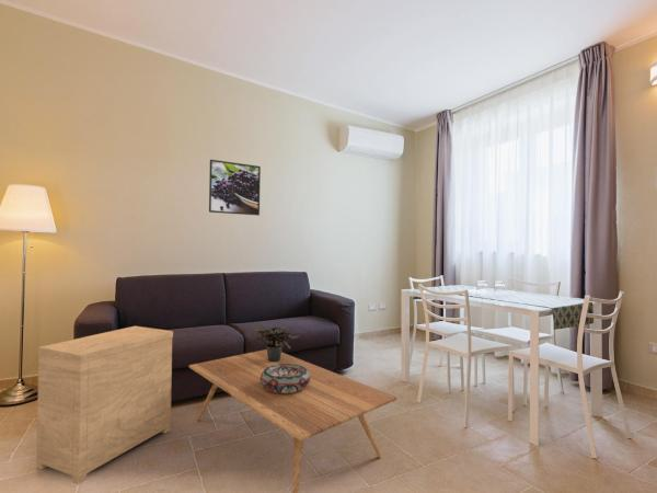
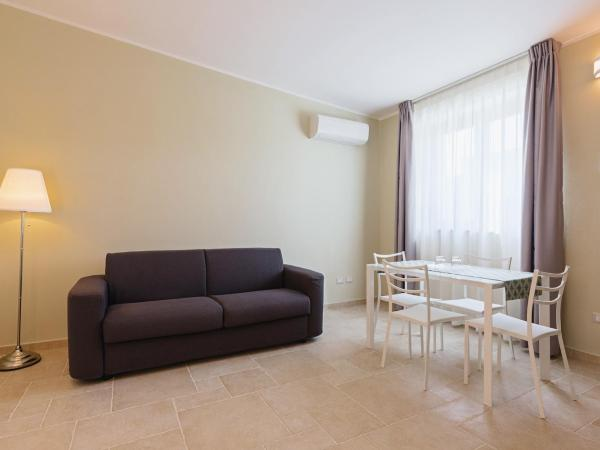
- side table [35,325,174,485]
- potted plant [249,325,300,362]
- decorative bowl [261,364,310,393]
- coffee table [187,348,399,493]
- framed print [208,159,262,217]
